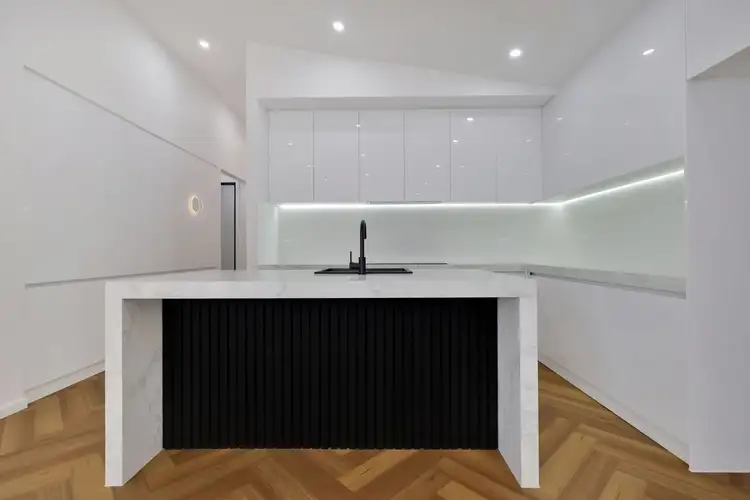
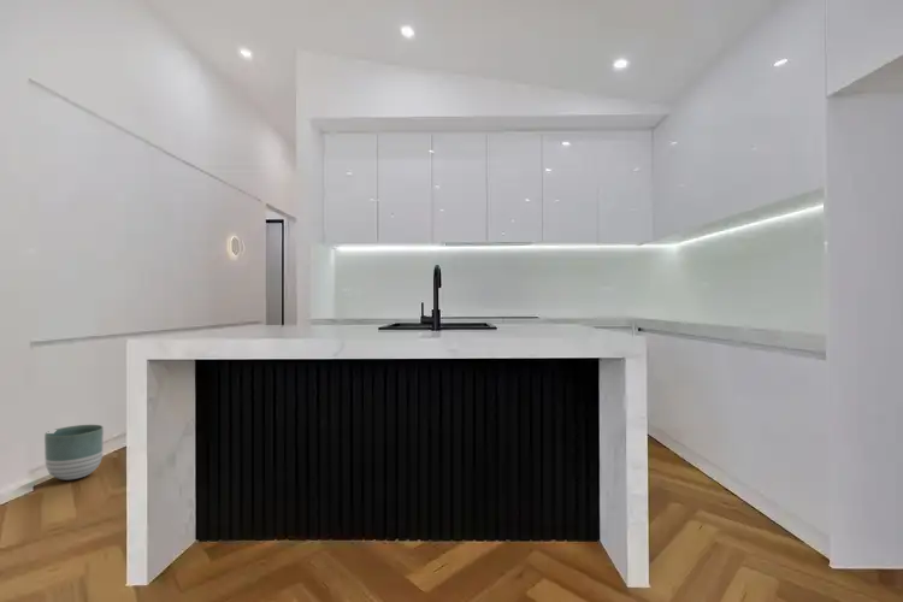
+ planter [43,424,105,482]
